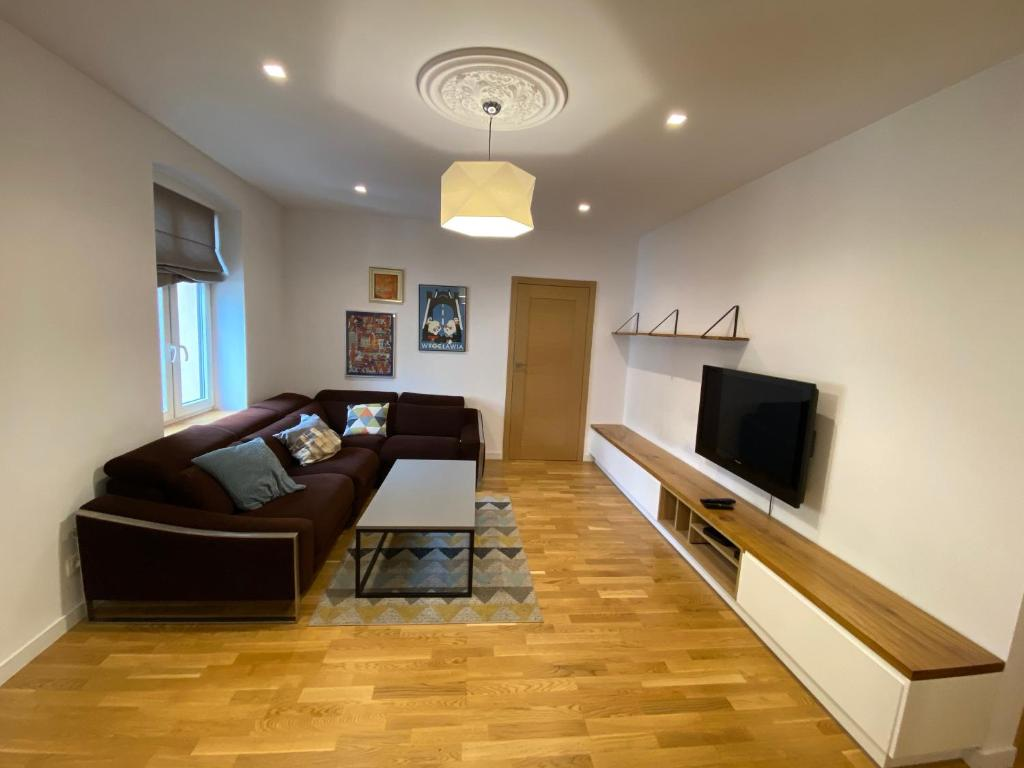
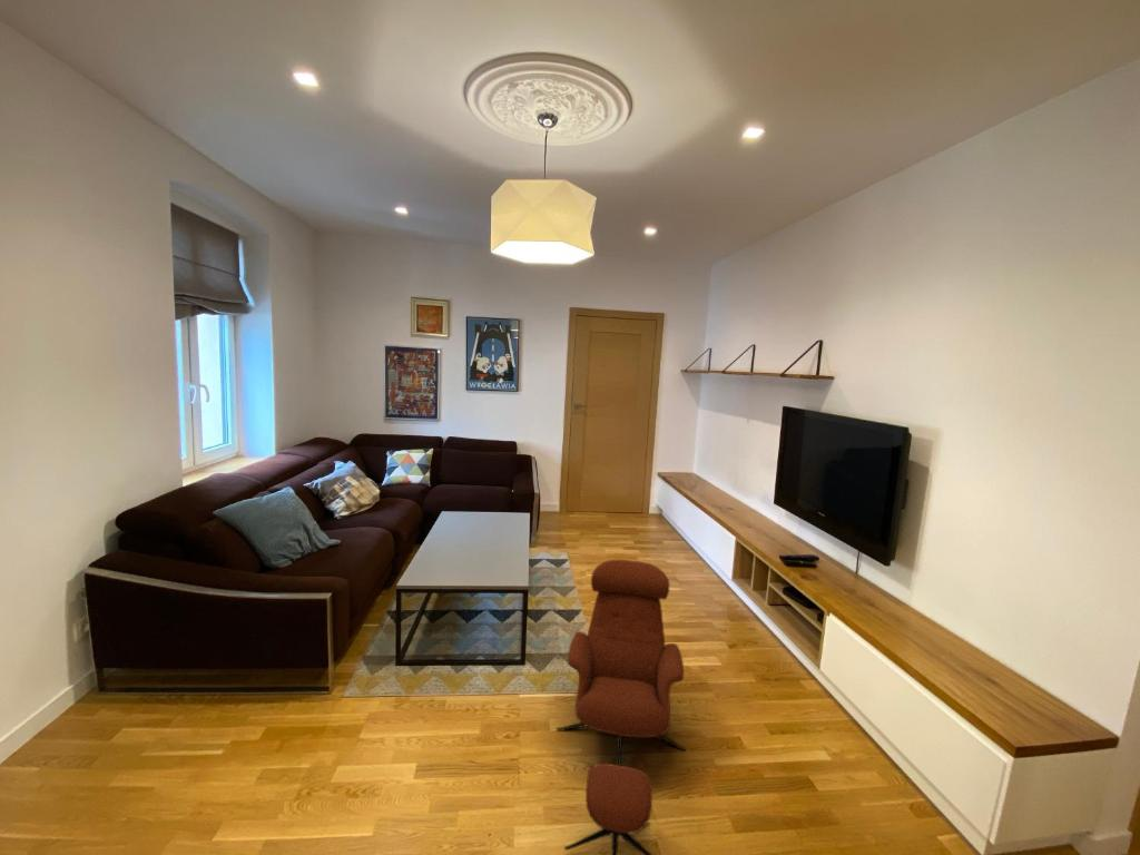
+ armchair [556,559,687,855]
